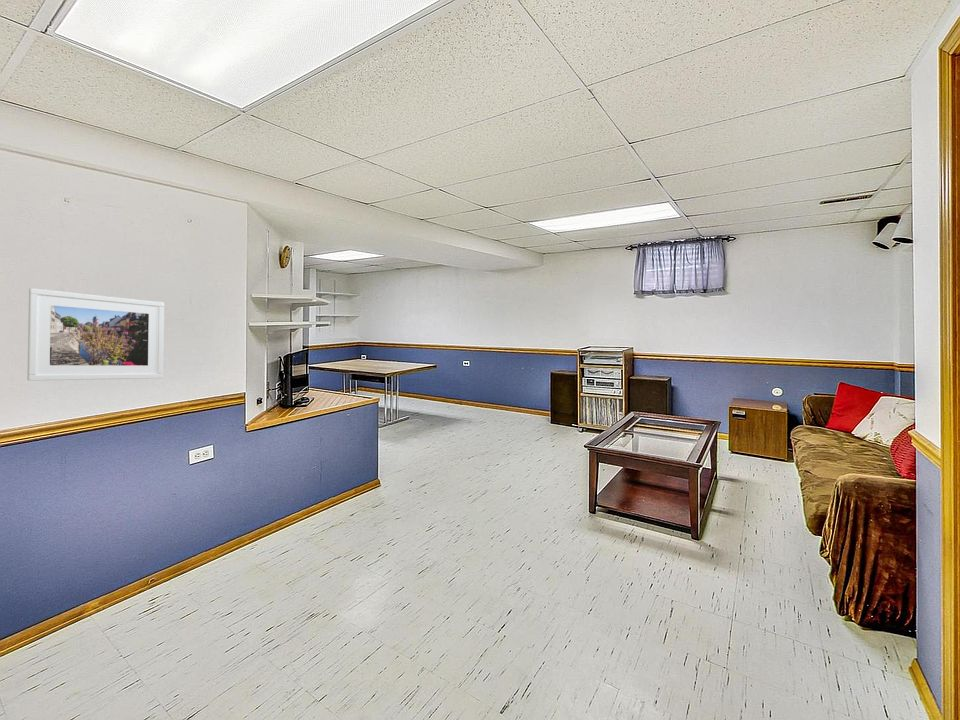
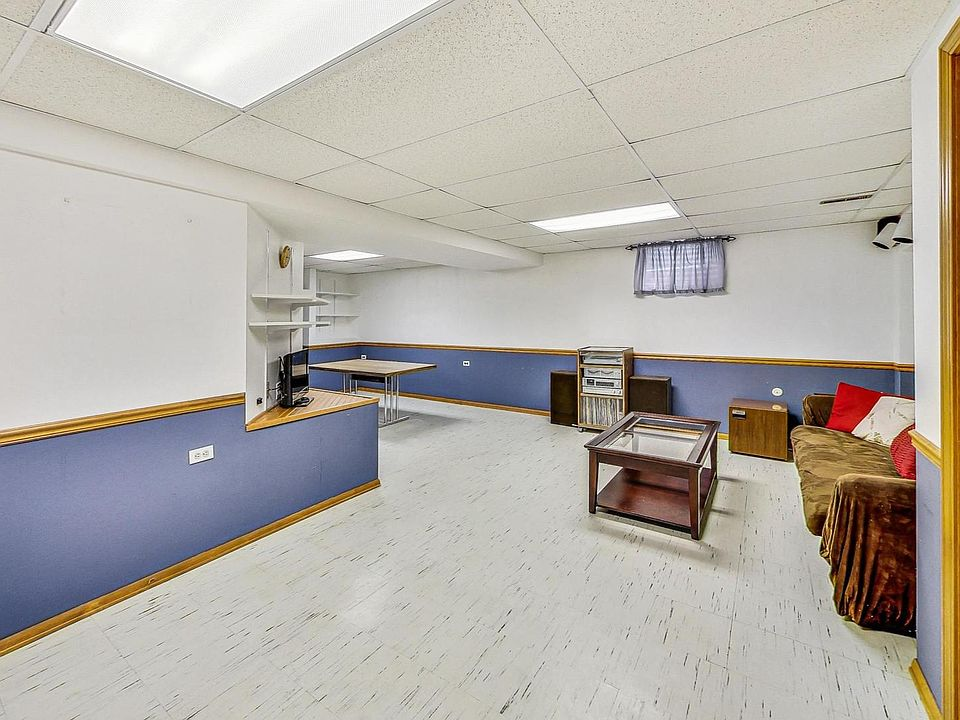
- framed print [26,287,165,382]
